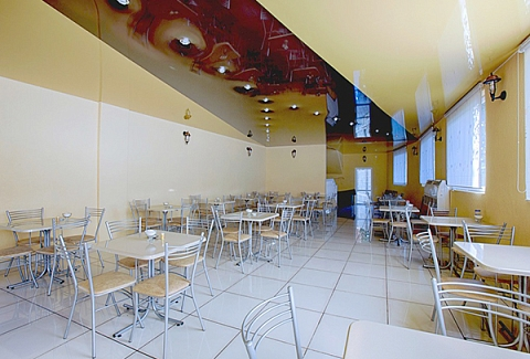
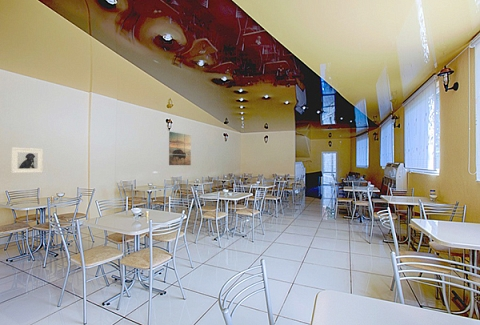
+ wall art [168,131,192,166]
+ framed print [10,147,44,174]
